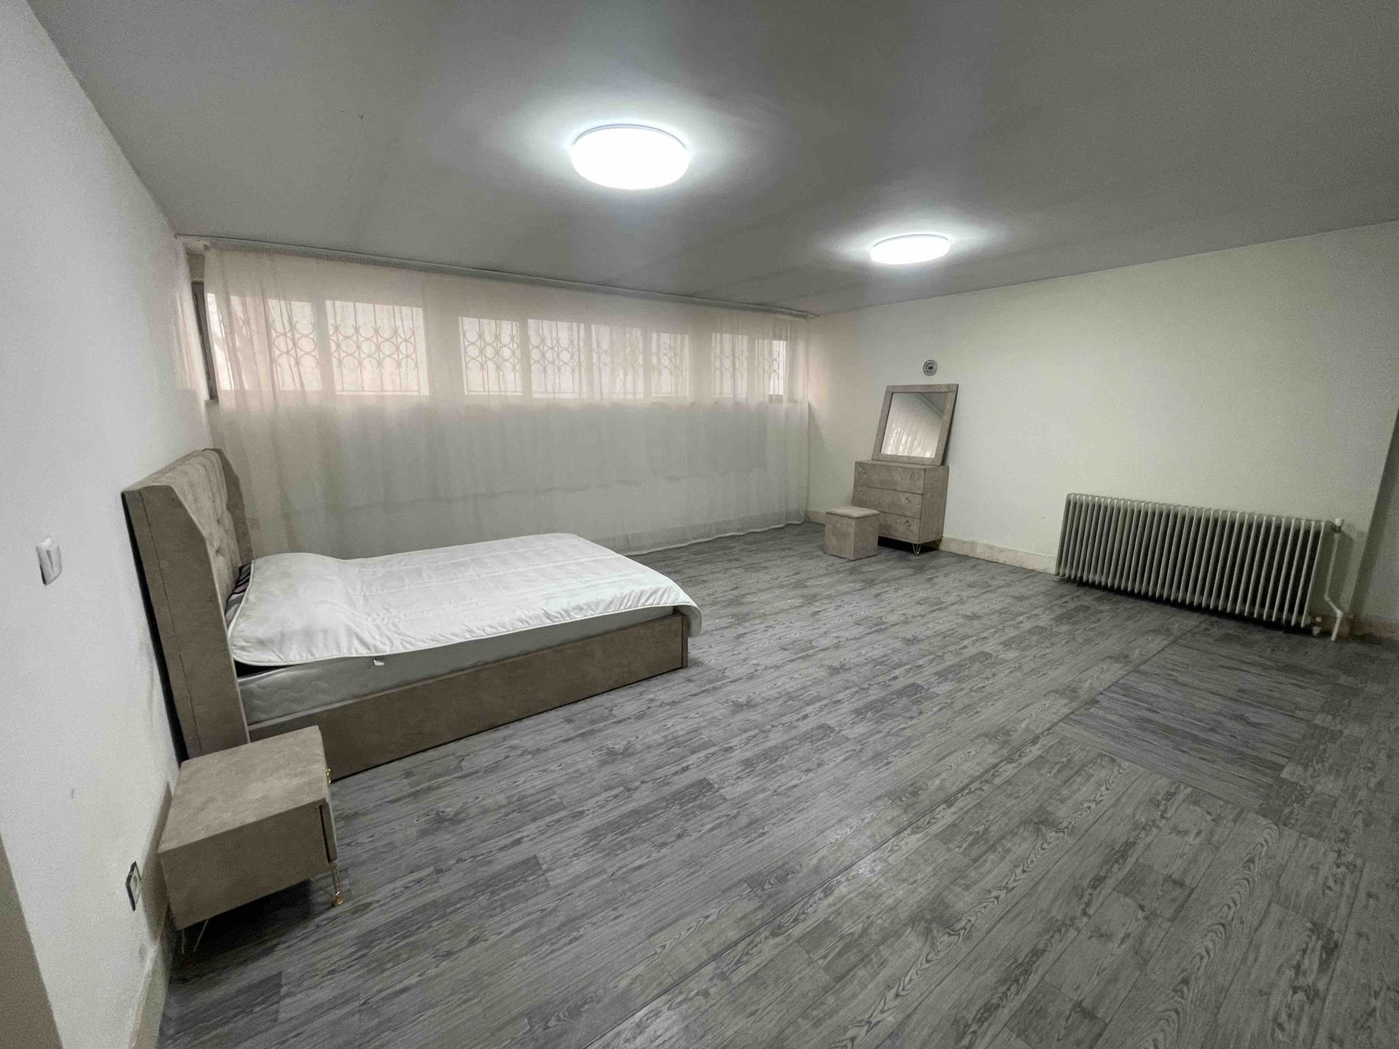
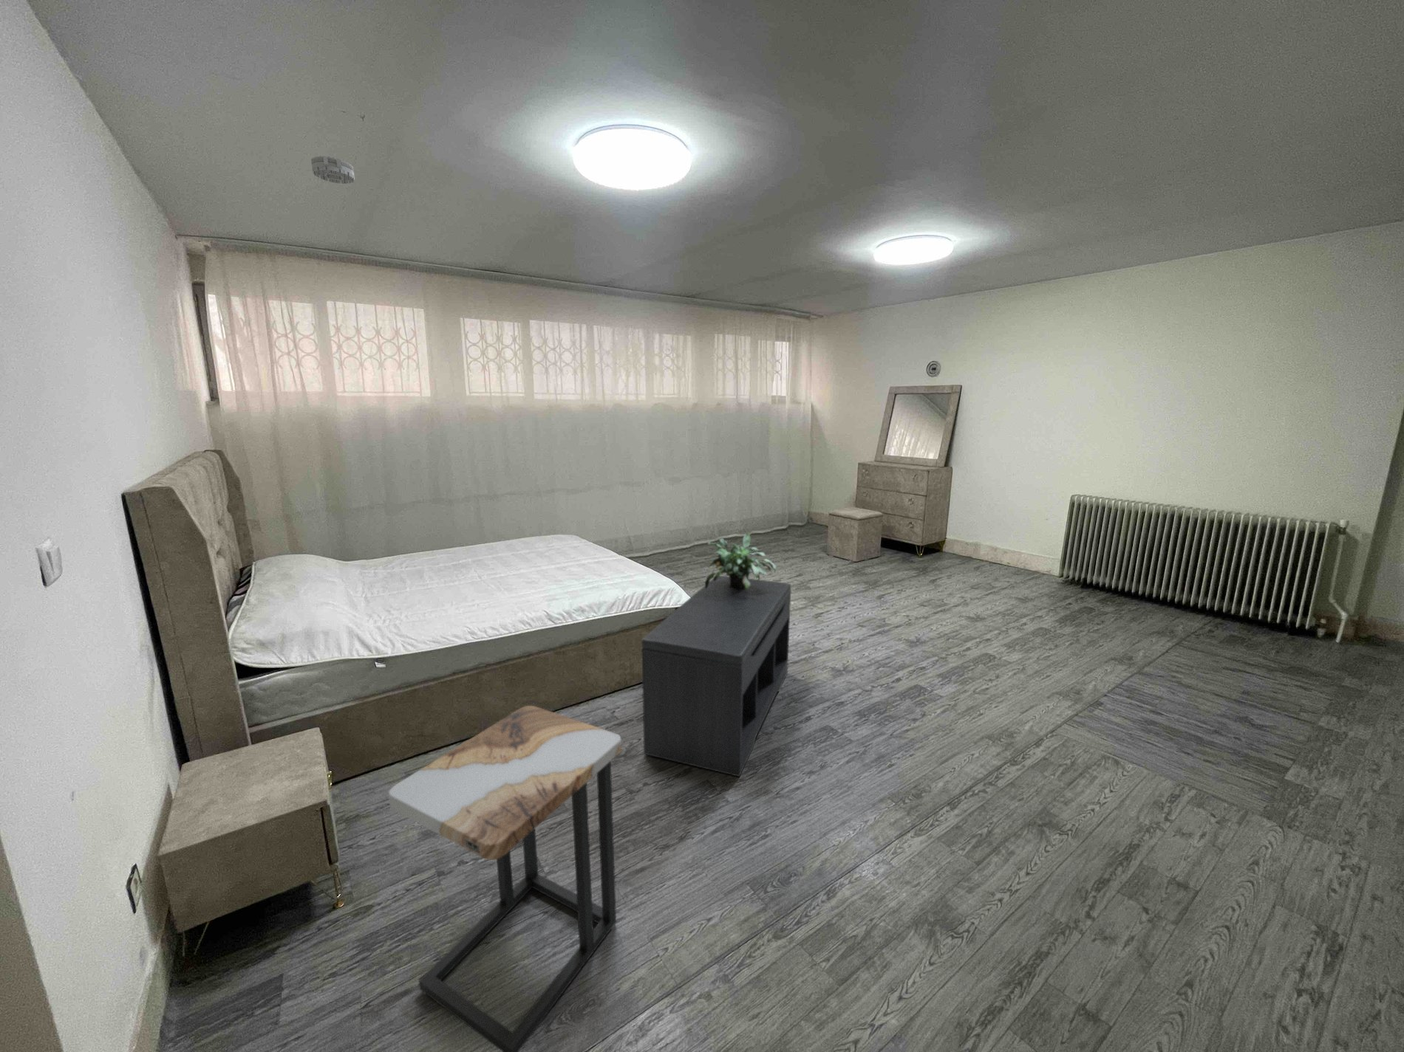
+ side table [387,705,622,1052]
+ bench [641,575,793,777]
+ potted plant [704,533,777,589]
+ smoke detector [311,155,356,185]
